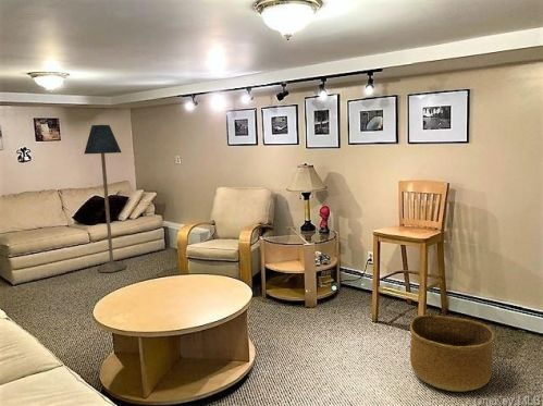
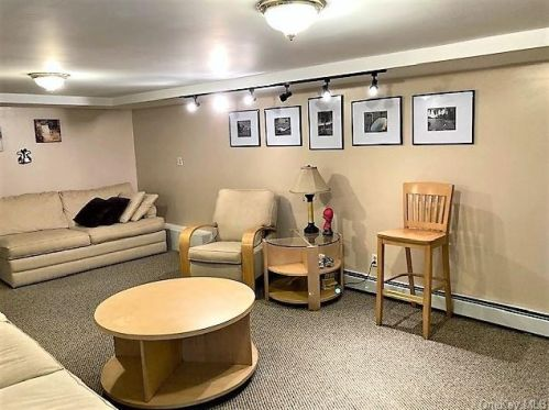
- floor lamp [83,124,127,273]
- basket [409,313,495,393]
